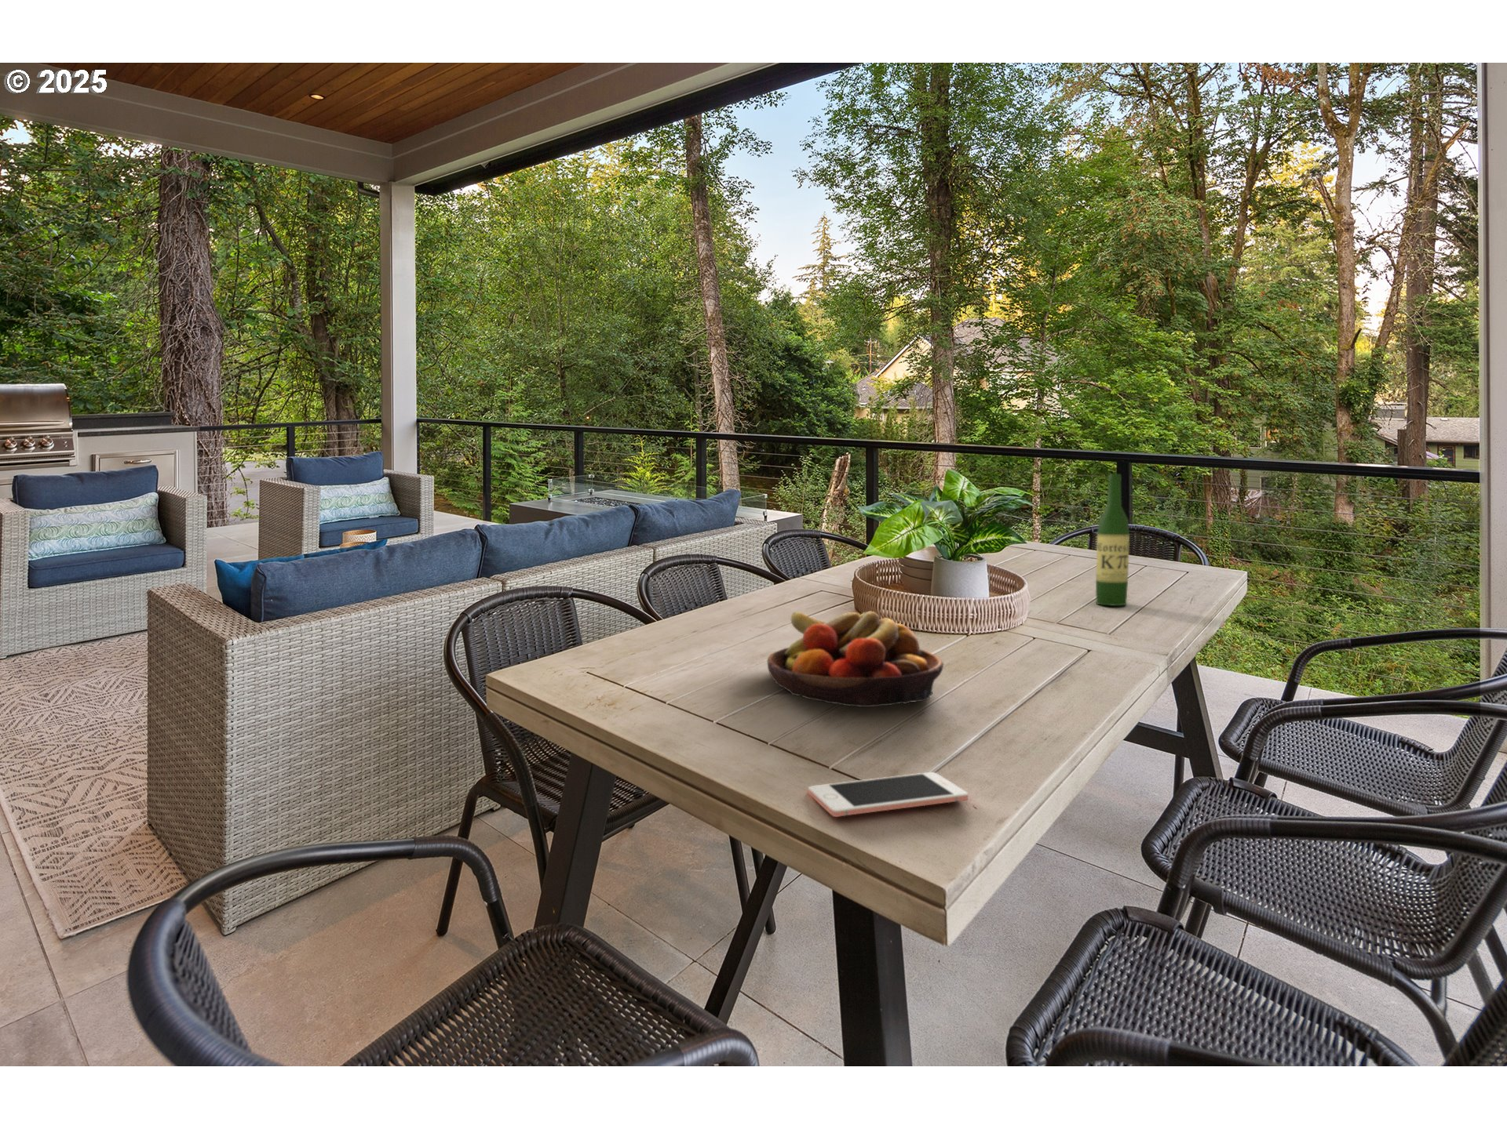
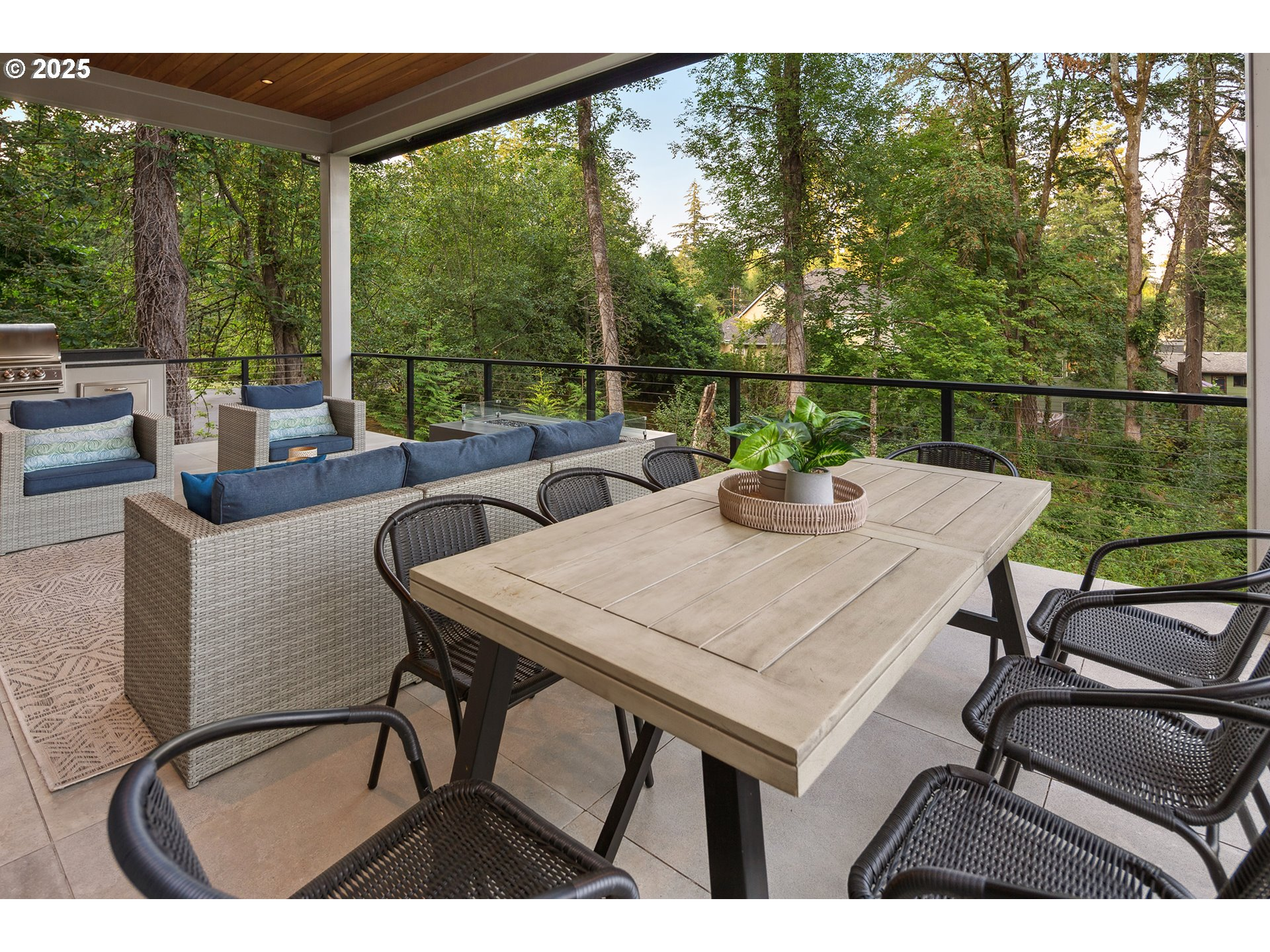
- fruit bowl [767,610,945,708]
- cell phone [808,772,968,818]
- wine bottle [1095,473,1130,606]
